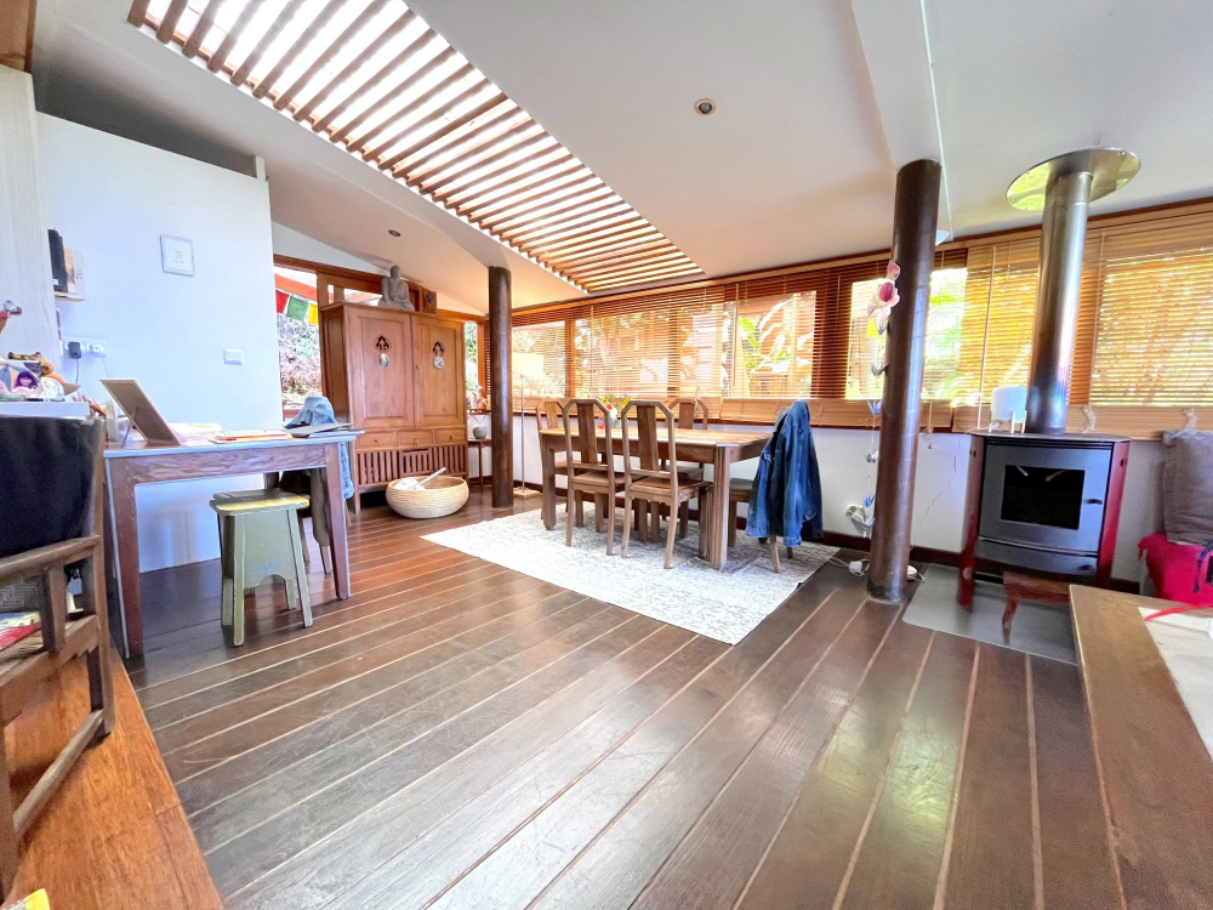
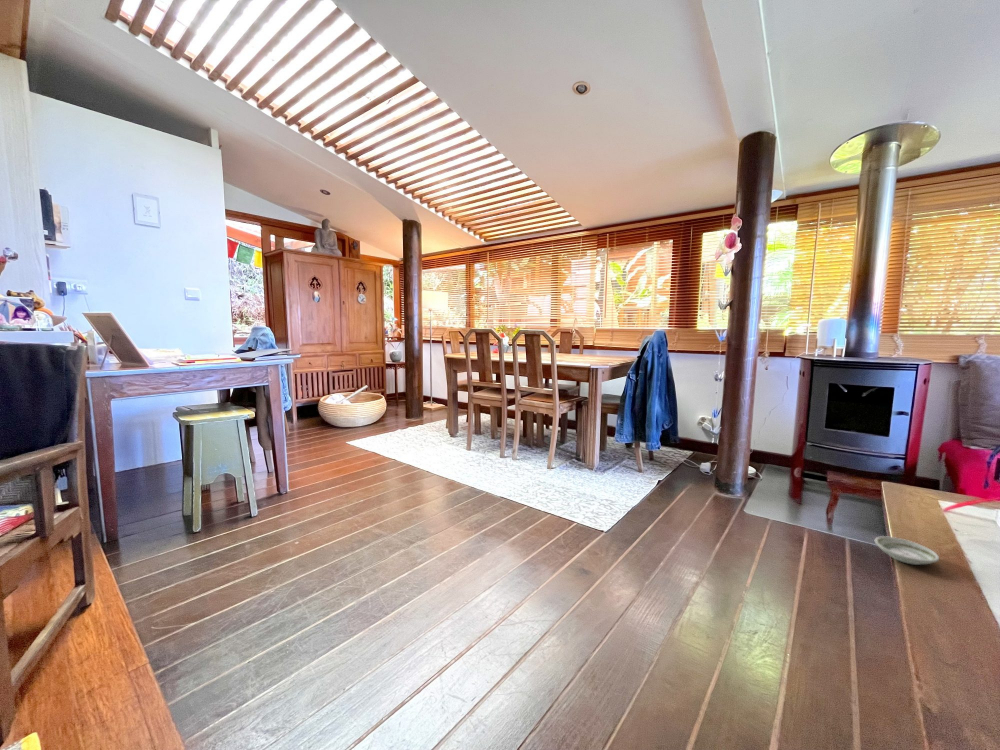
+ saucer [874,535,940,566]
